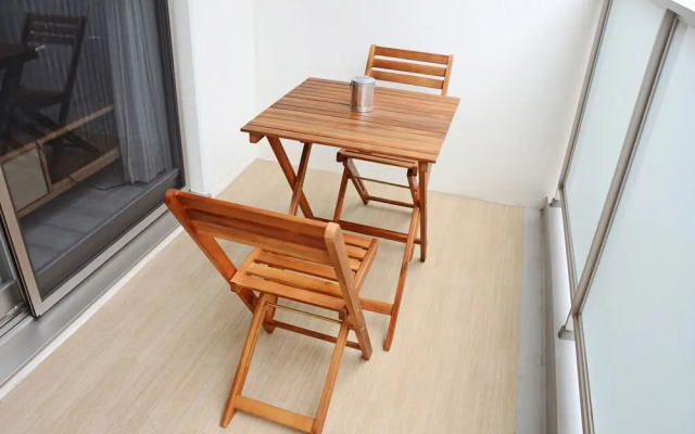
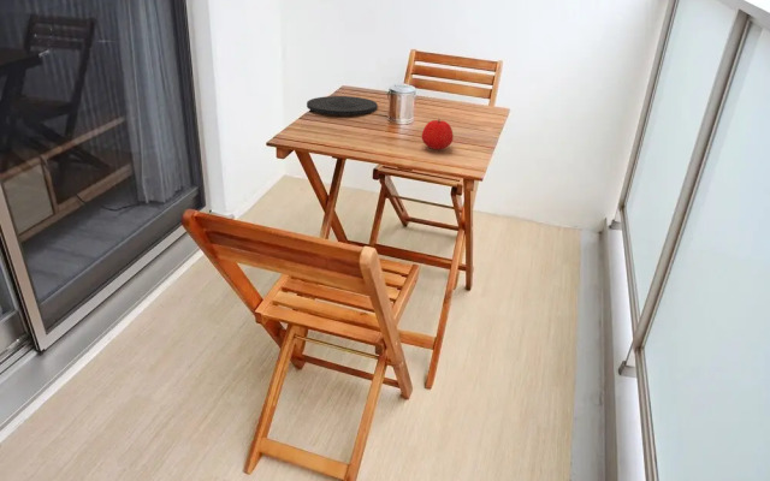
+ apple [421,119,455,152]
+ plate [306,95,379,117]
